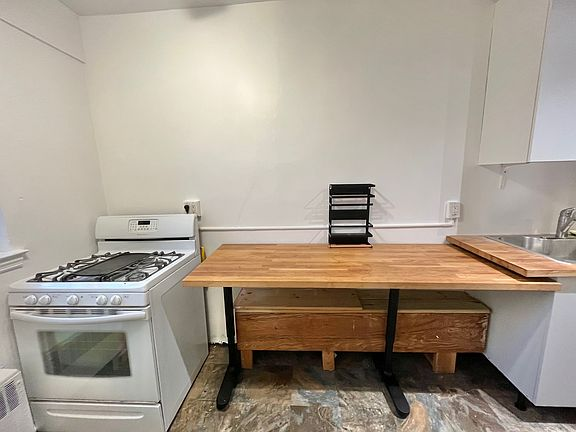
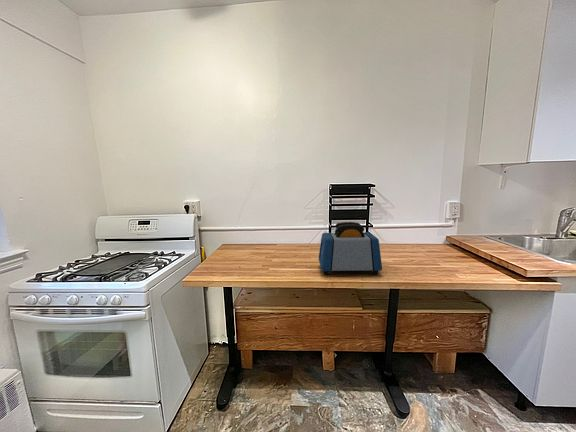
+ toaster [317,221,383,276]
